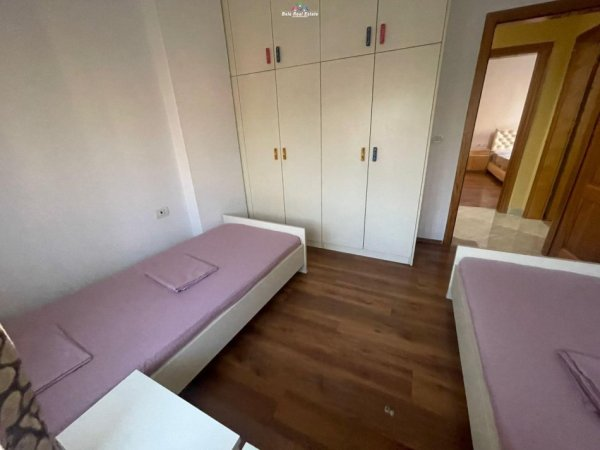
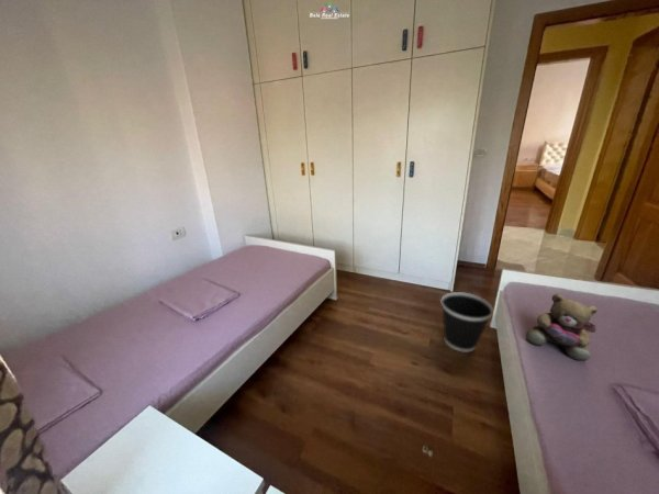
+ wastebasket [440,291,494,353]
+ teddy bear [525,293,599,362]
